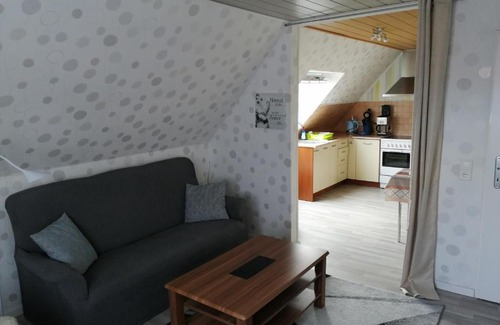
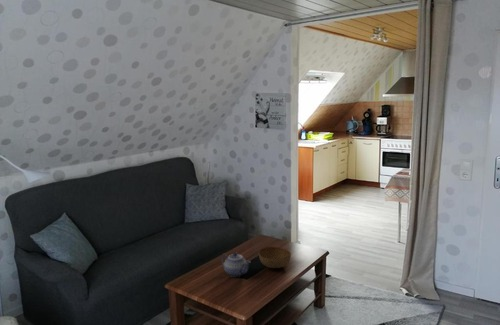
+ teapot [220,251,251,278]
+ bowl [258,246,292,269]
